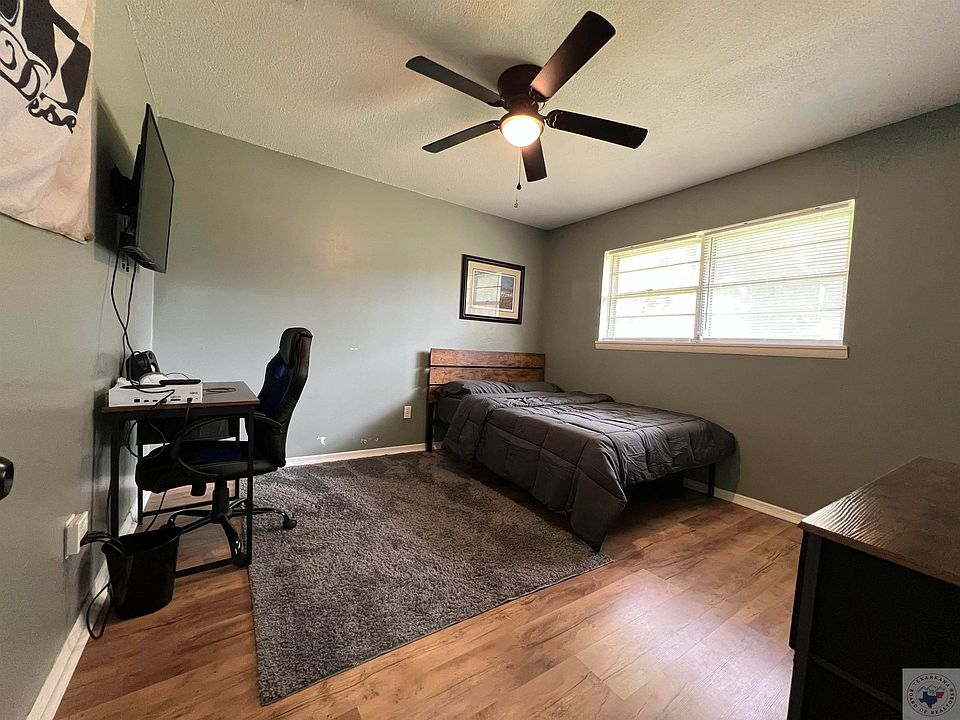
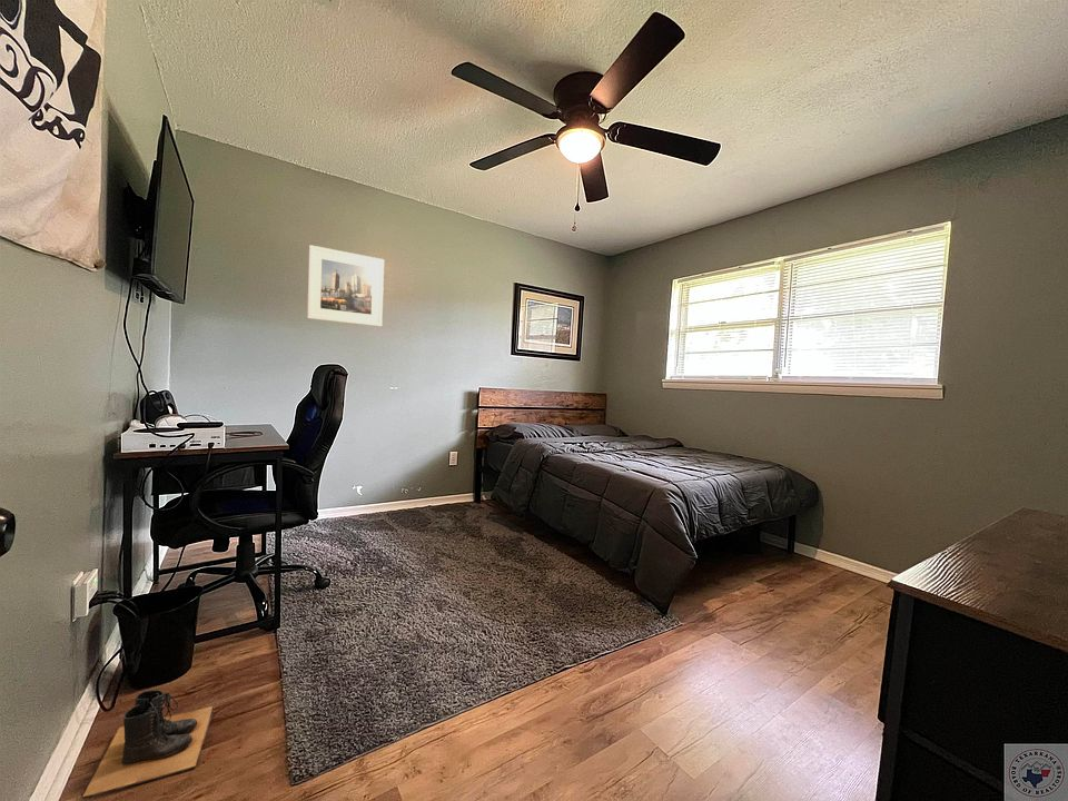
+ boots [80,689,215,800]
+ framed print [306,244,385,328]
